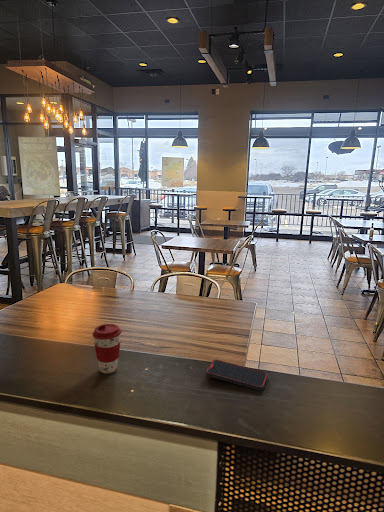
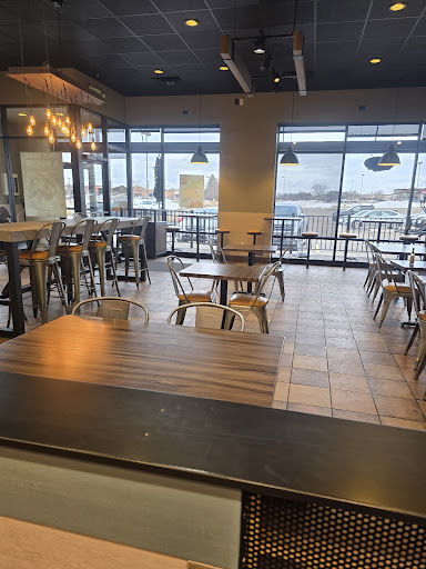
- smartphone [205,359,268,391]
- coffee cup [92,323,123,374]
